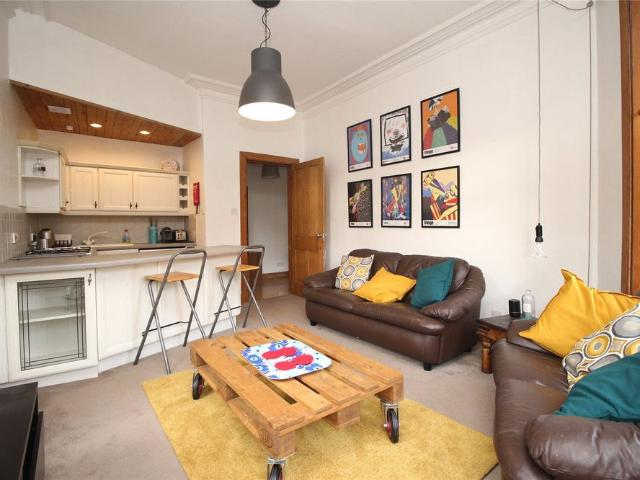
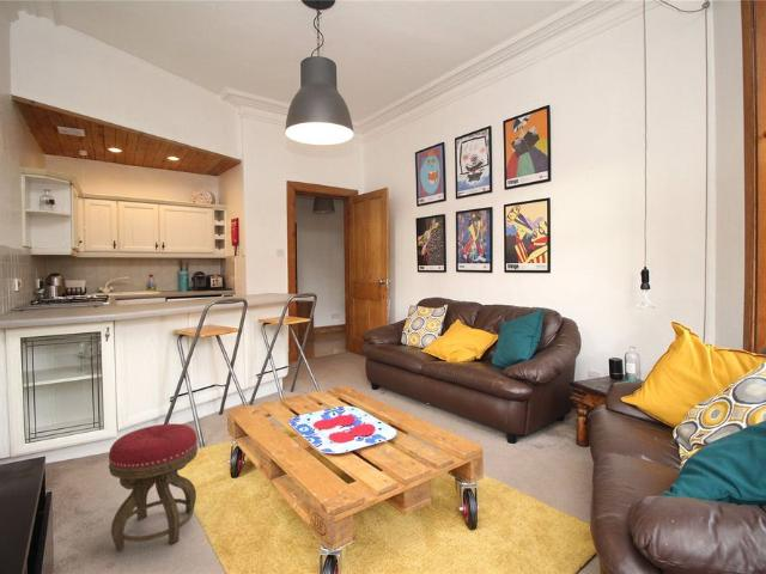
+ stool [108,422,199,551]
